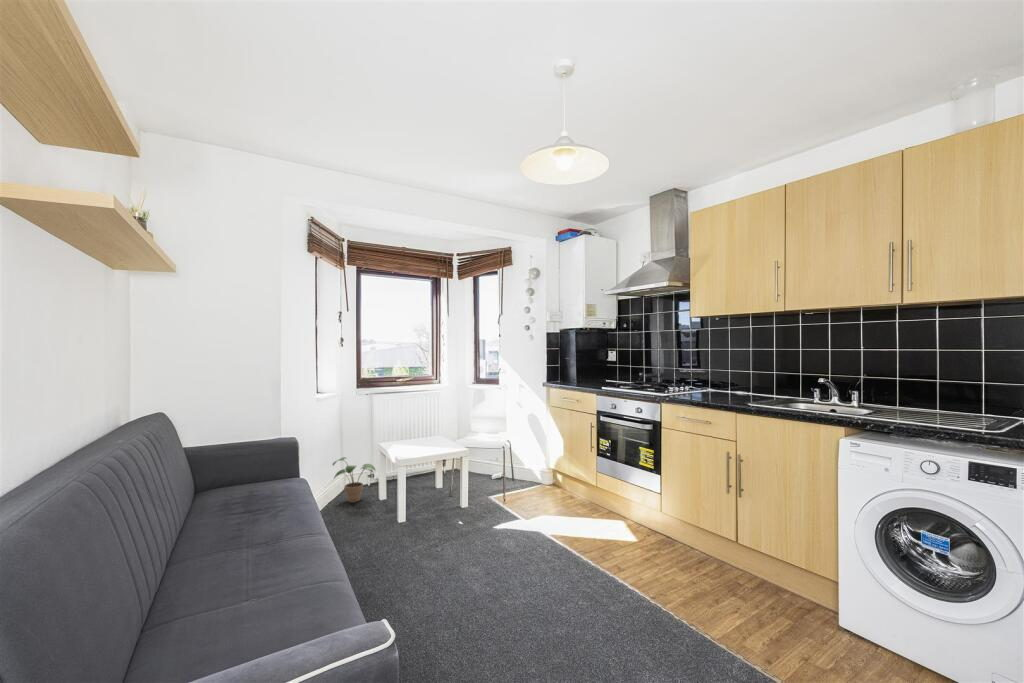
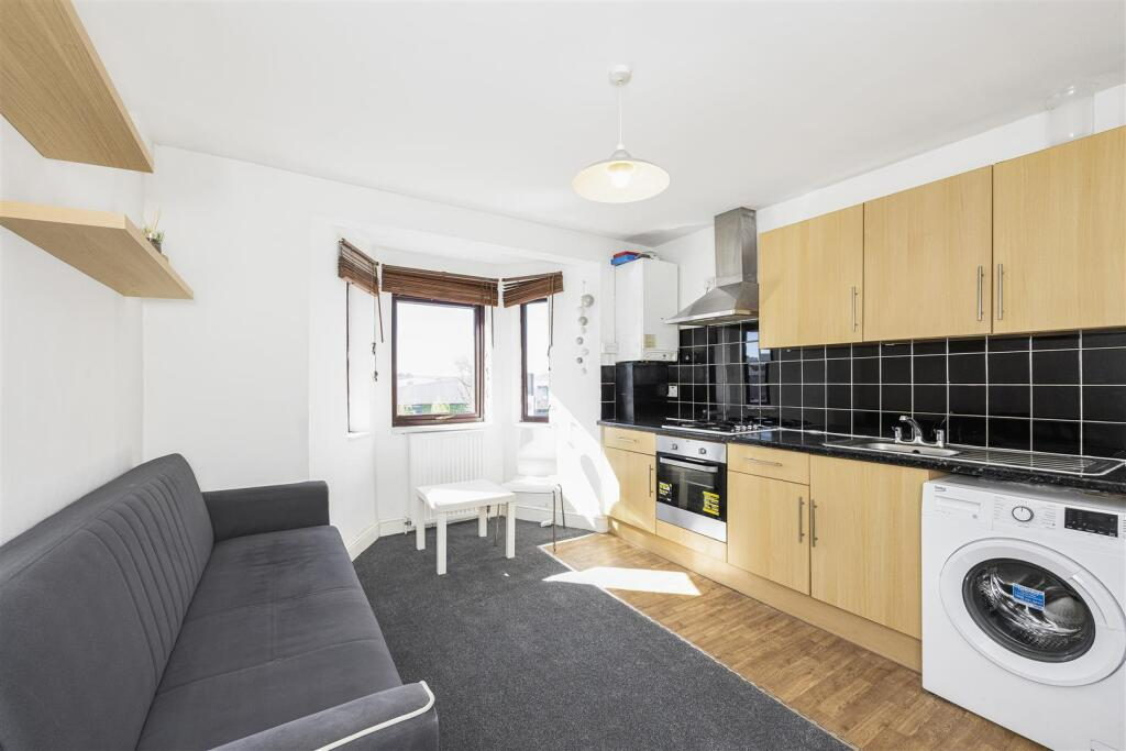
- potted plant [331,456,377,504]
